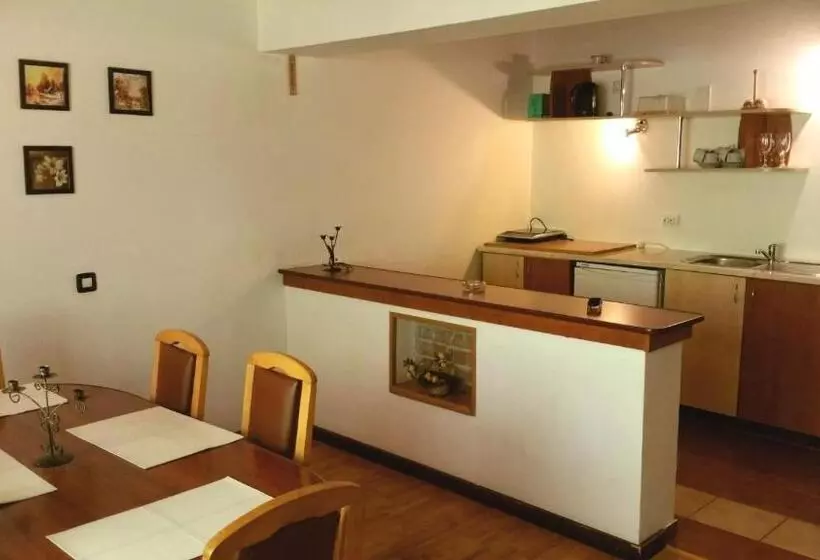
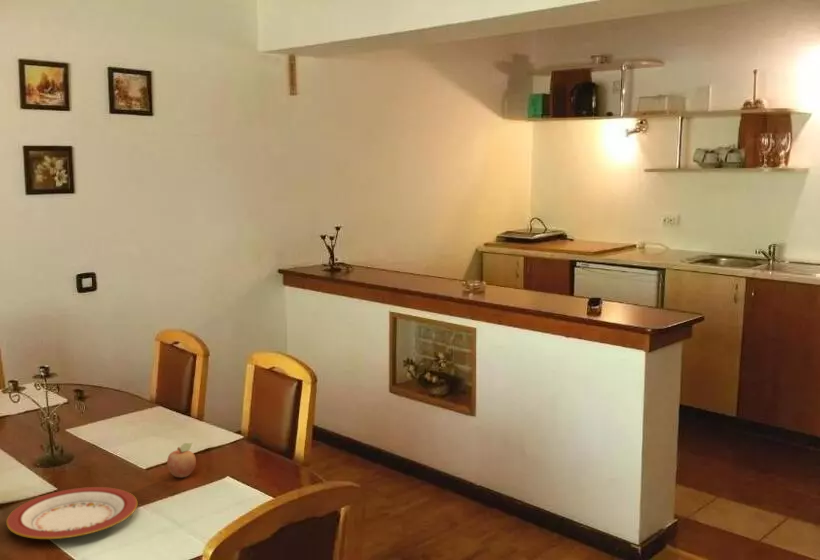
+ plate [6,486,138,540]
+ fruit [166,442,197,478]
